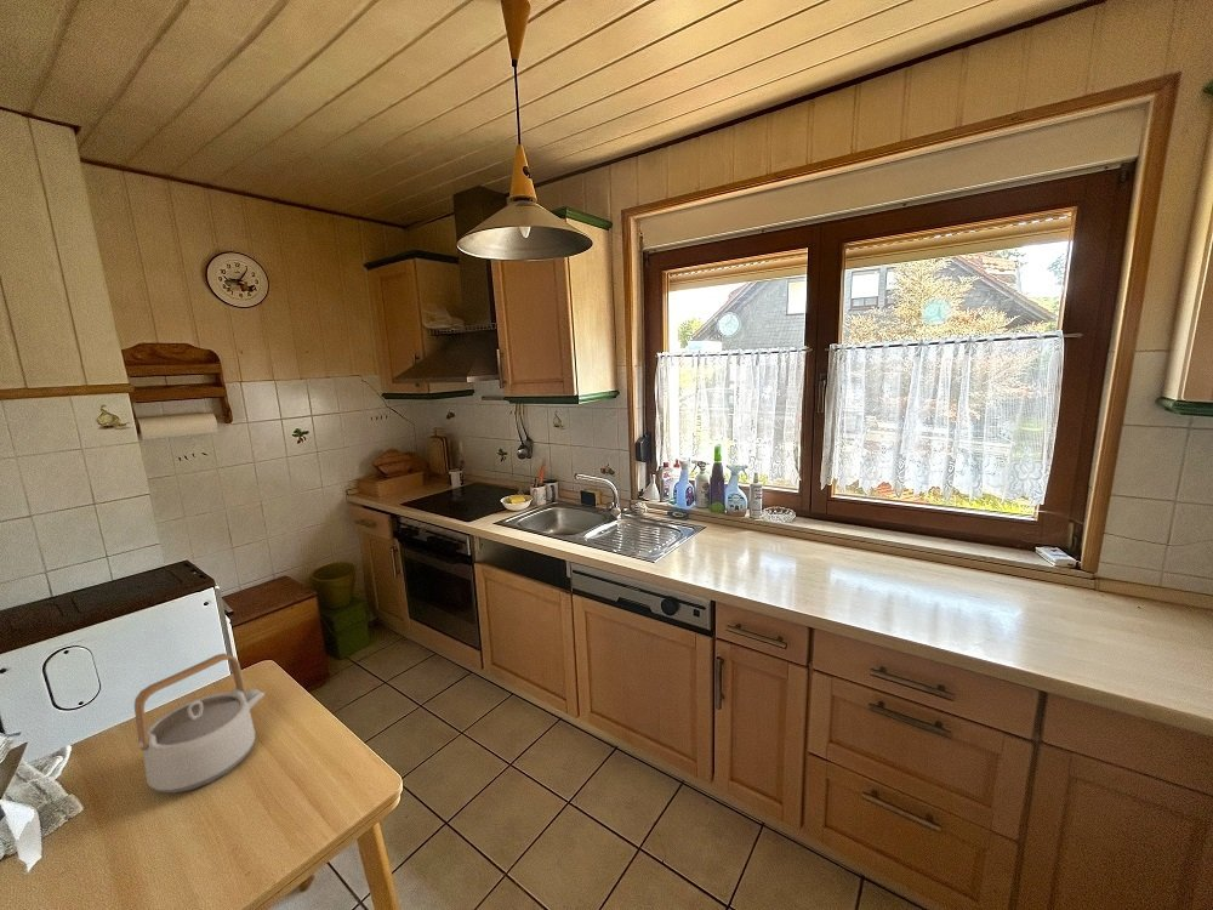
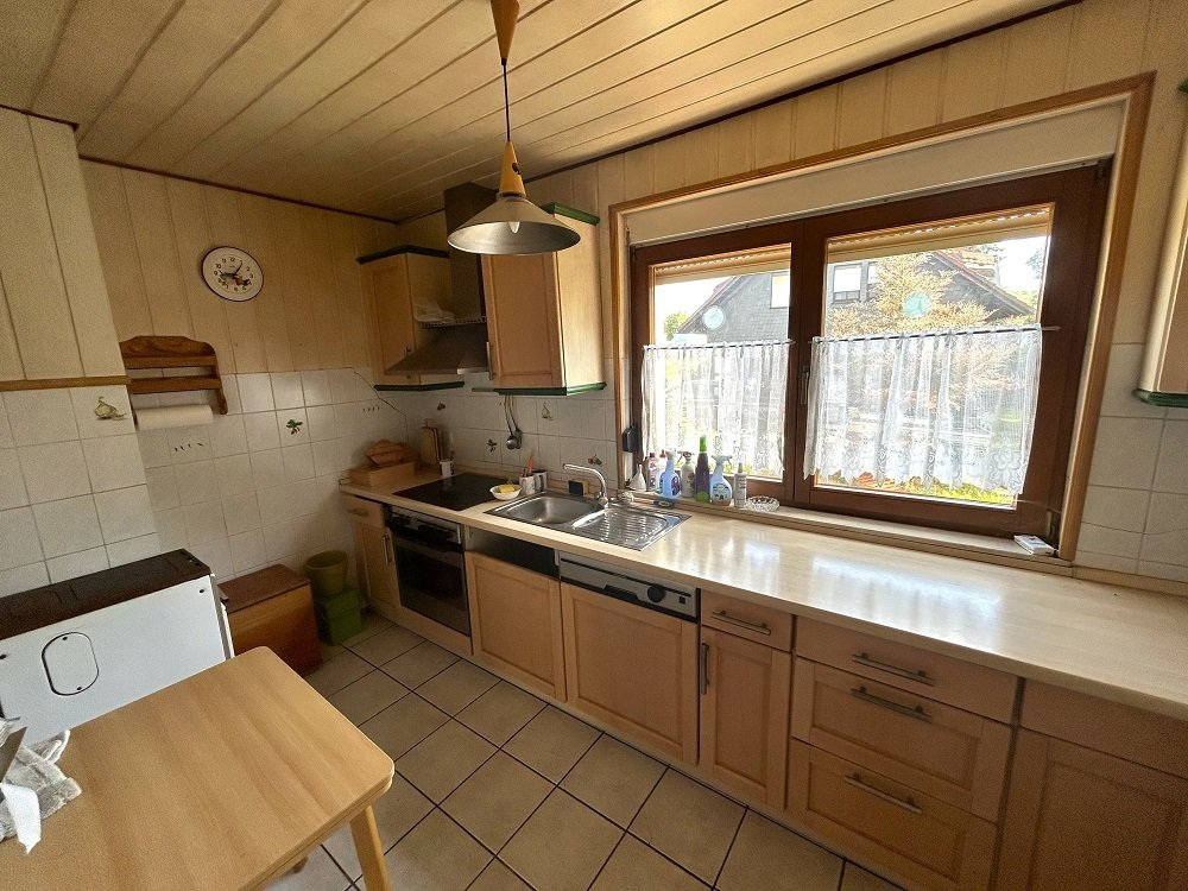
- teapot [133,652,266,795]
